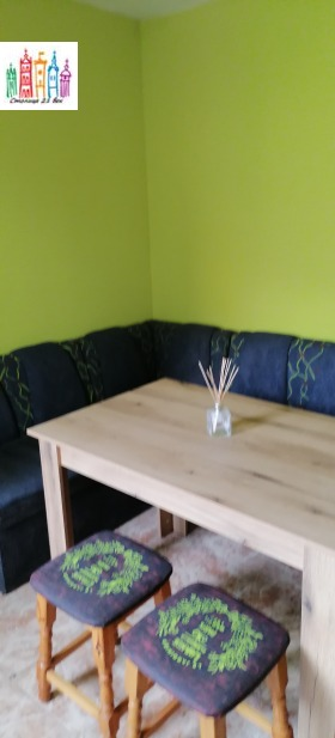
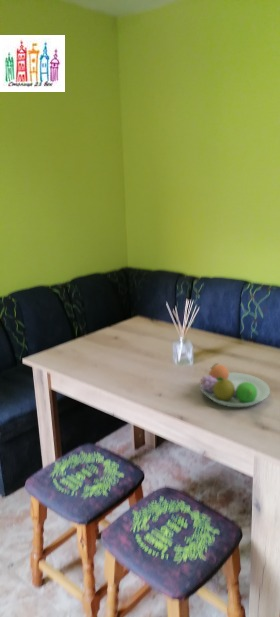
+ fruit bowl [199,362,271,408]
